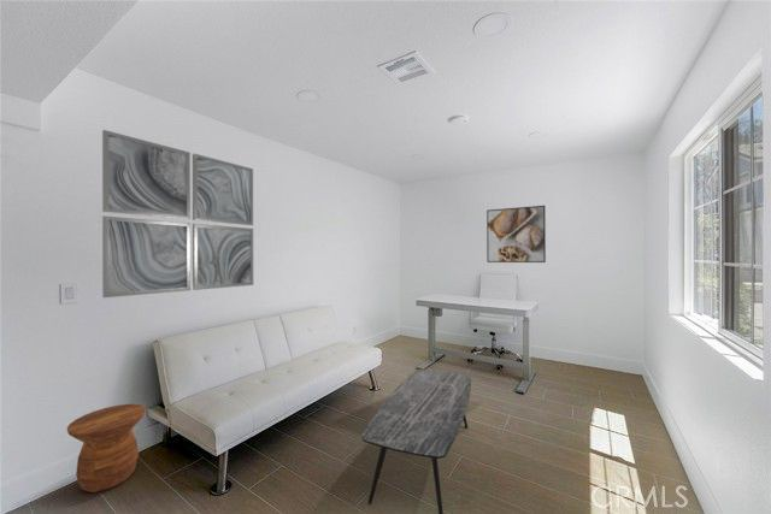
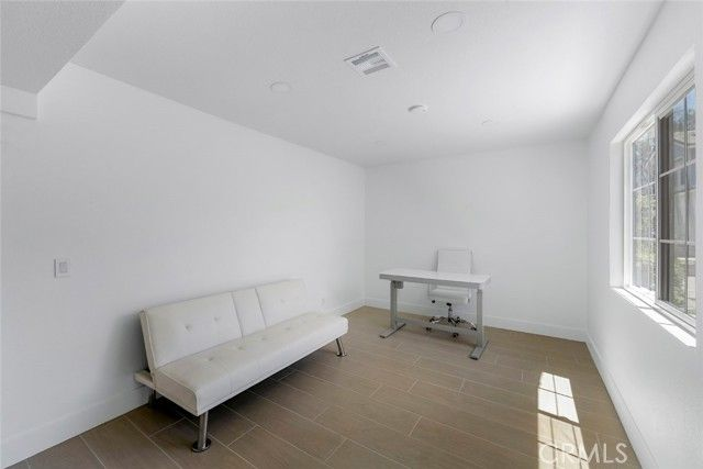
- coffee table [360,368,472,514]
- wall art [101,129,254,299]
- side table [66,403,147,494]
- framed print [485,205,547,264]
